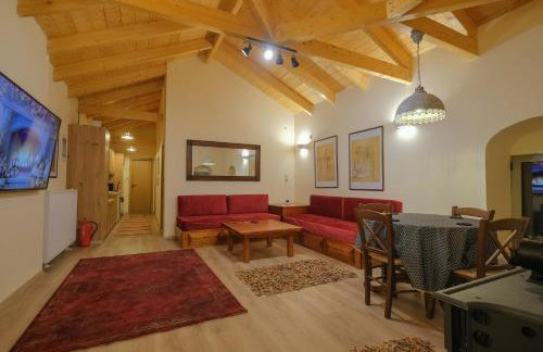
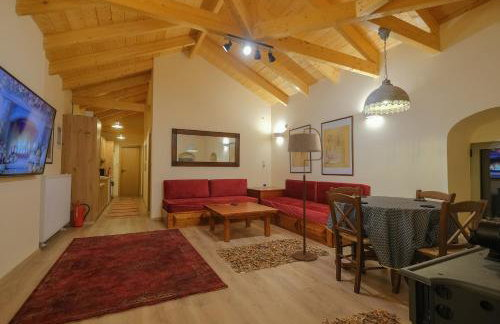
+ floor lamp [287,127,324,262]
